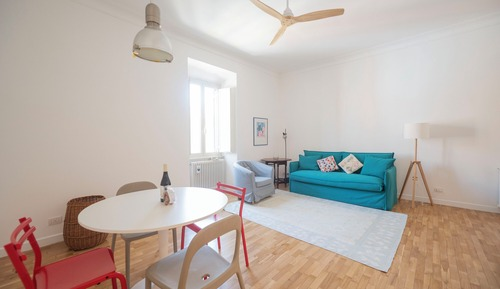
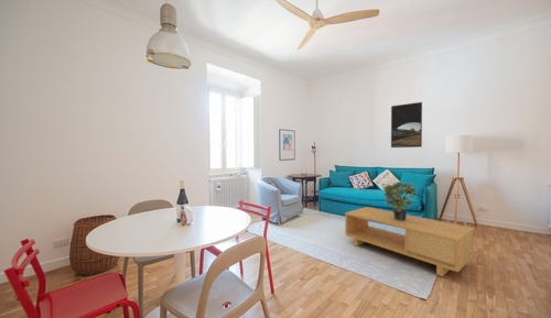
+ coffee table [344,206,475,278]
+ potted plant [381,180,418,221]
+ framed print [390,101,423,149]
